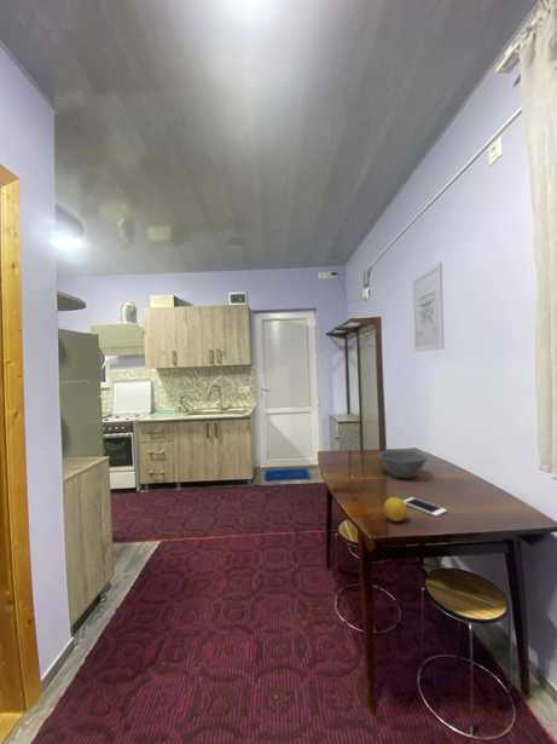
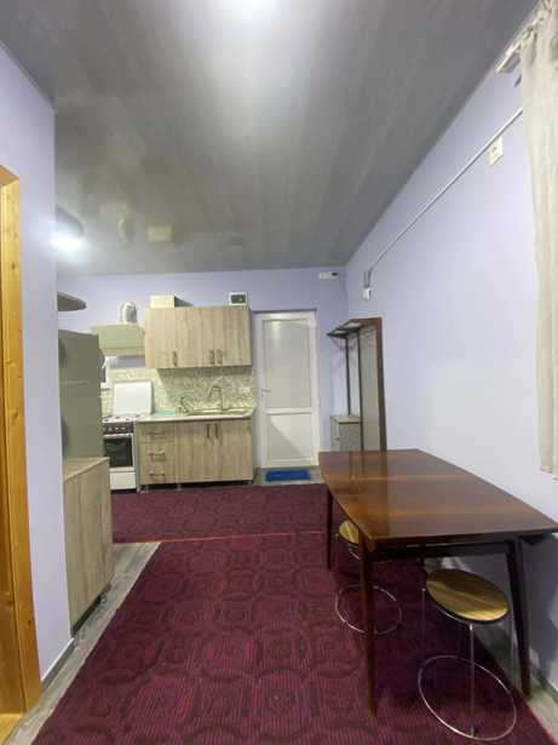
- bowl [377,449,429,479]
- cell phone [402,496,448,518]
- wall art [411,261,446,353]
- fruit [383,496,408,523]
